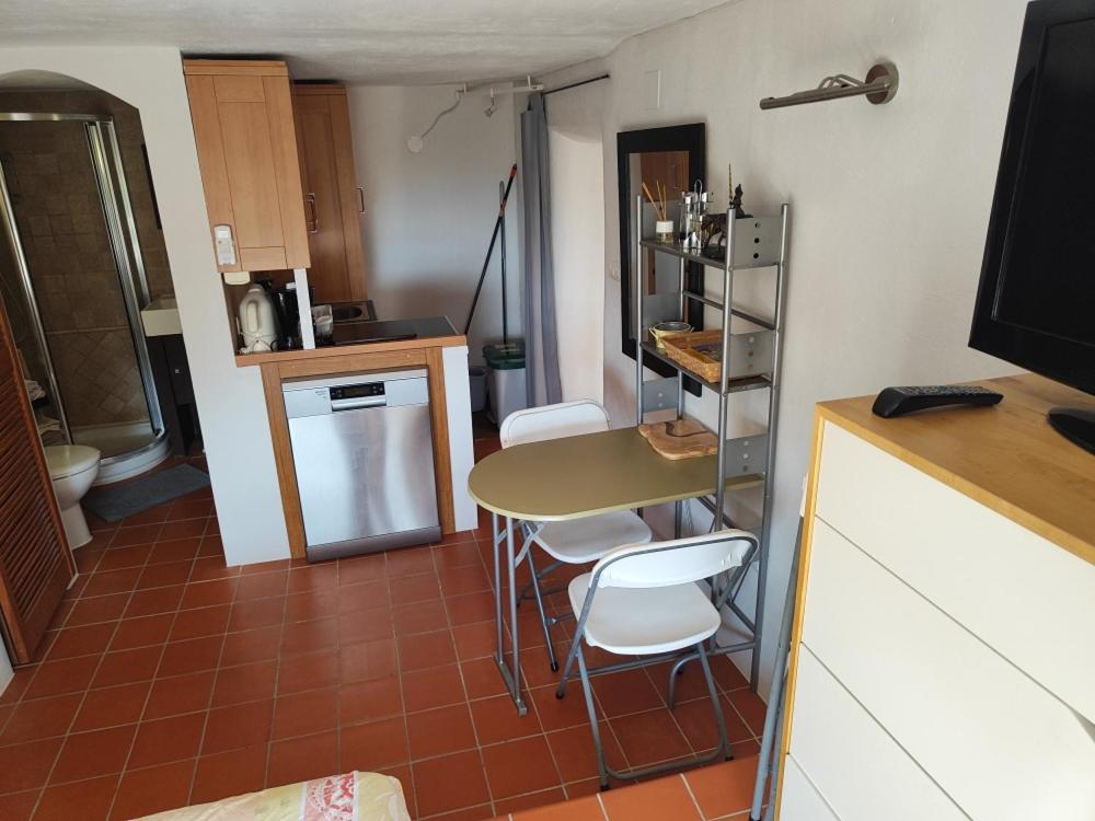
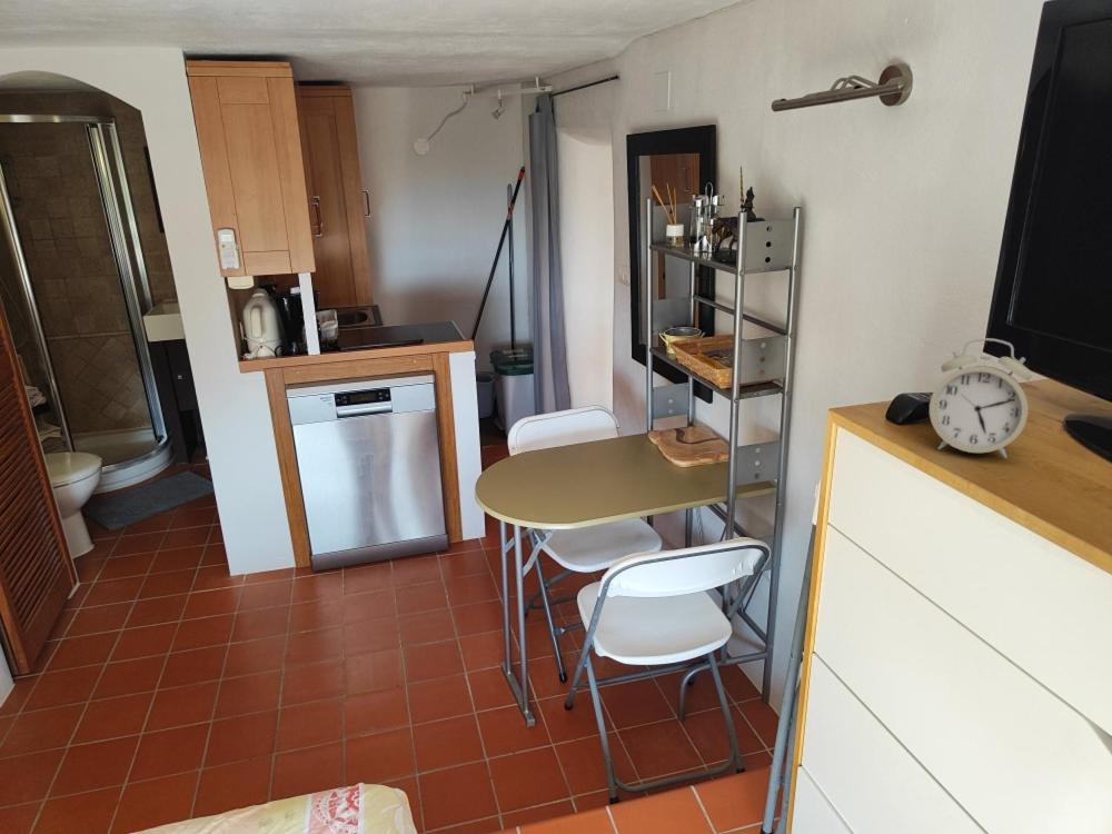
+ alarm clock [929,337,1033,459]
